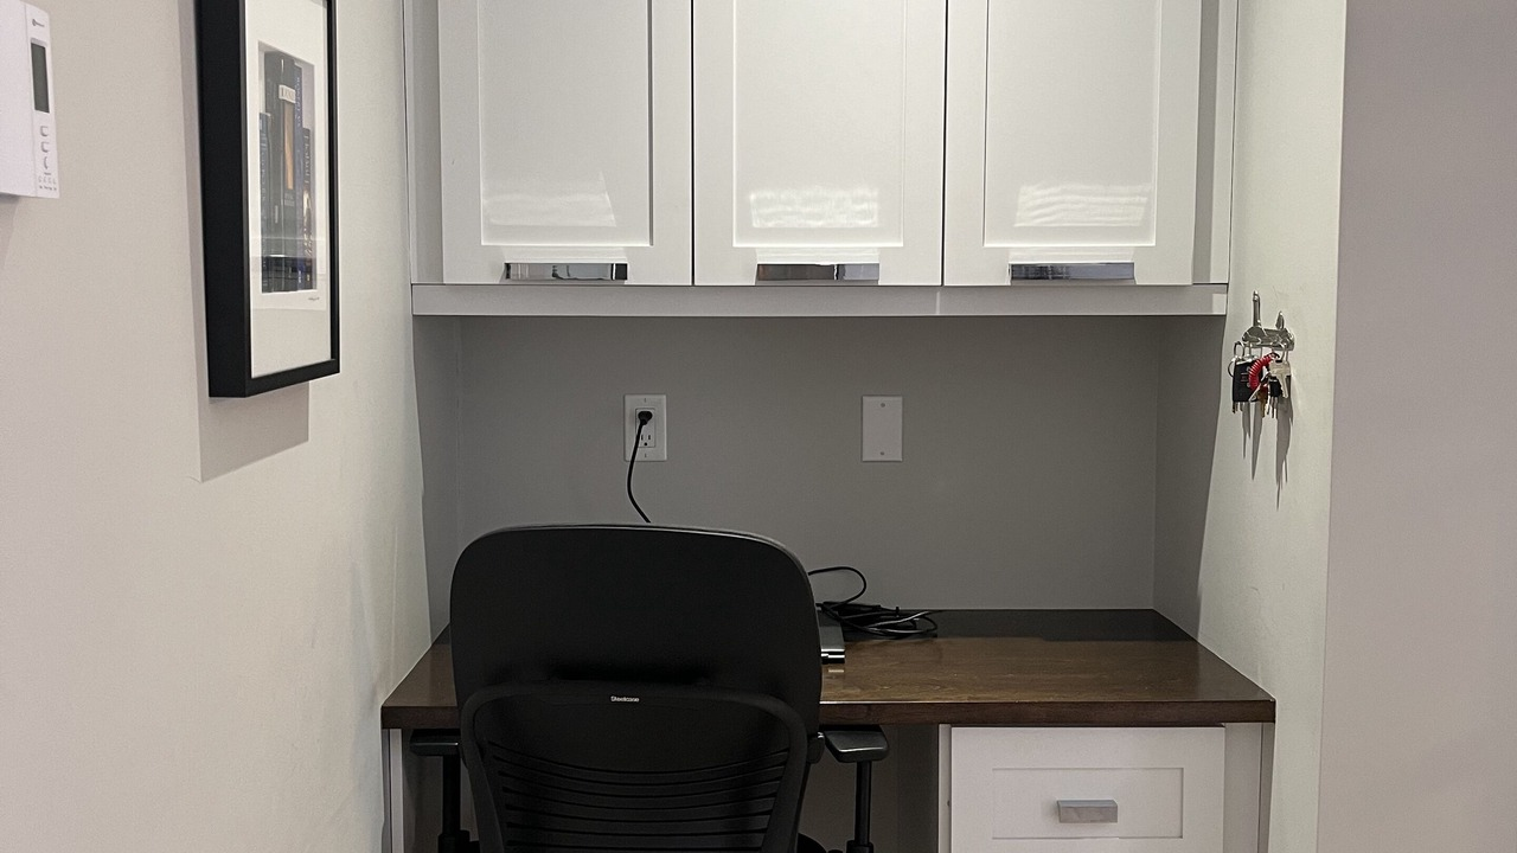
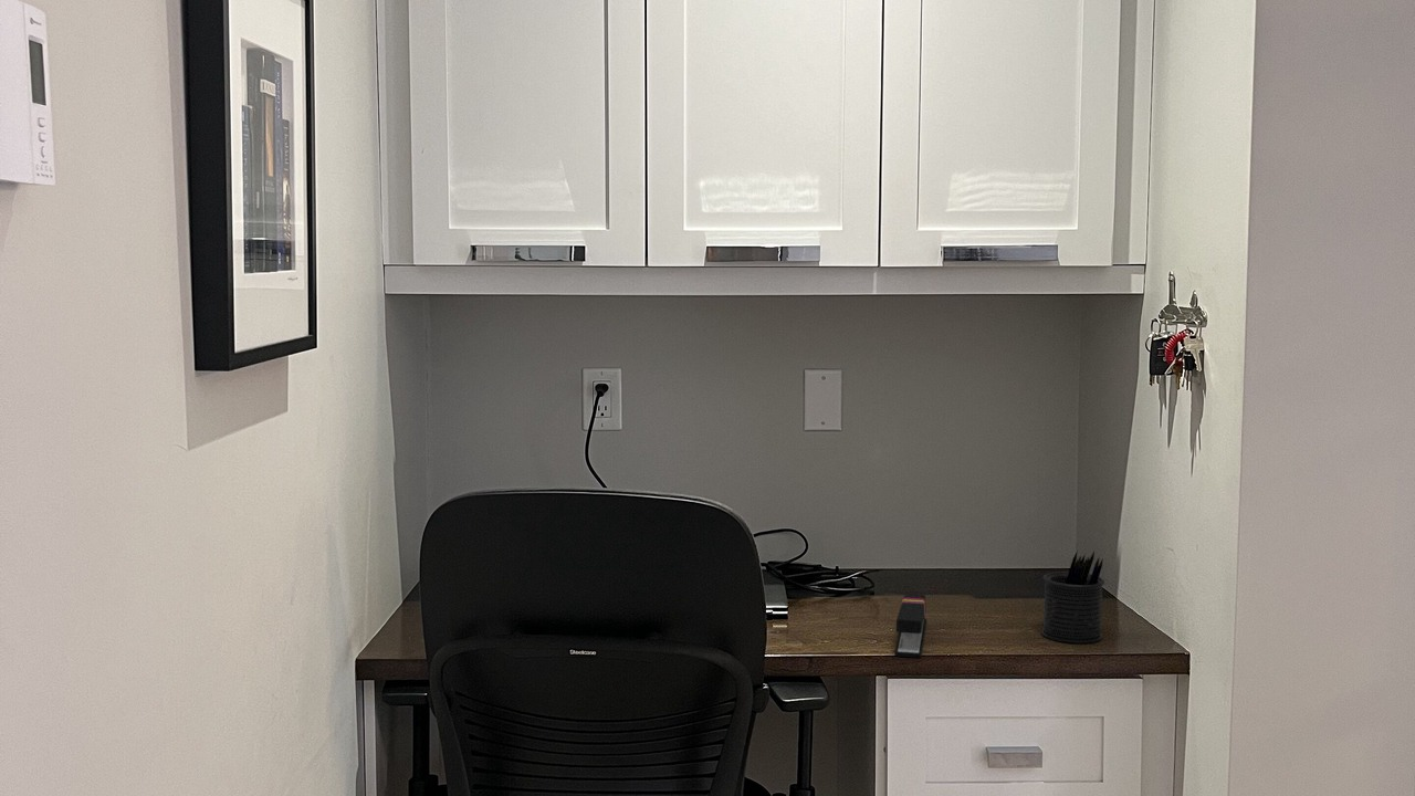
+ stapler [894,593,927,659]
+ pen holder [1040,551,1105,645]
